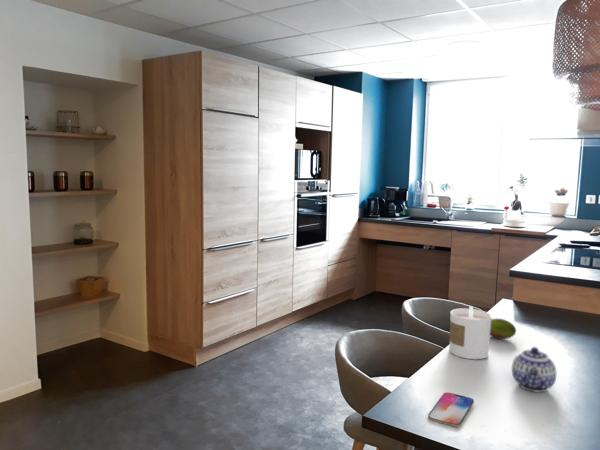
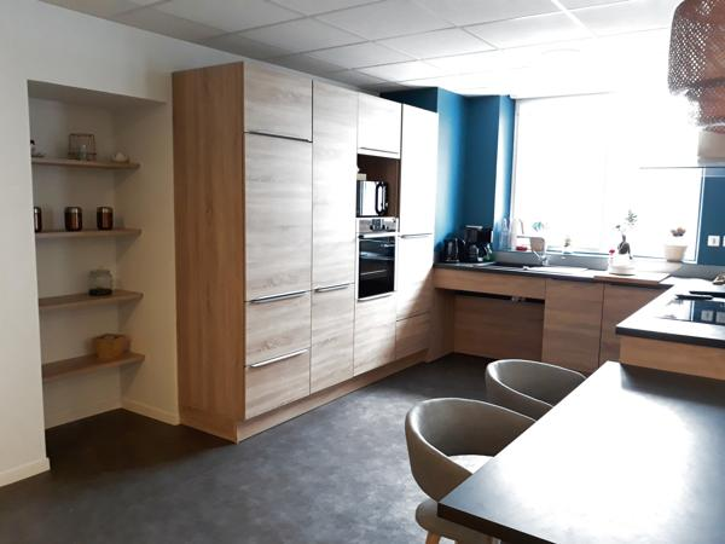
- teapot [511,346,558,393]
- smartphone [427,391,475,428]
- candle [449,304,493,360]
- fruit [490,318,517,340]
